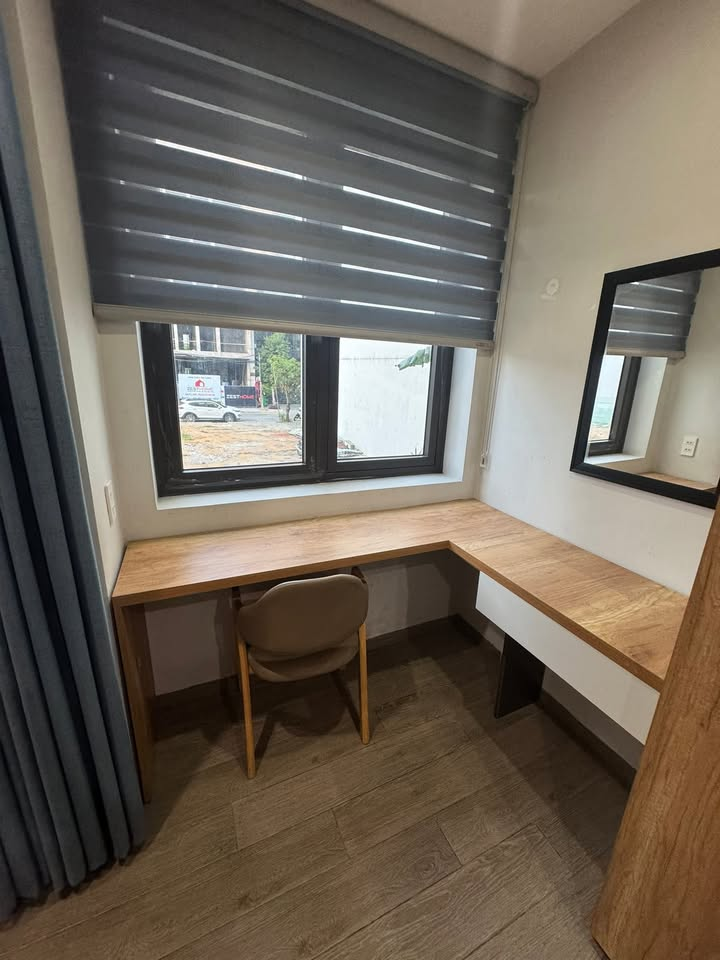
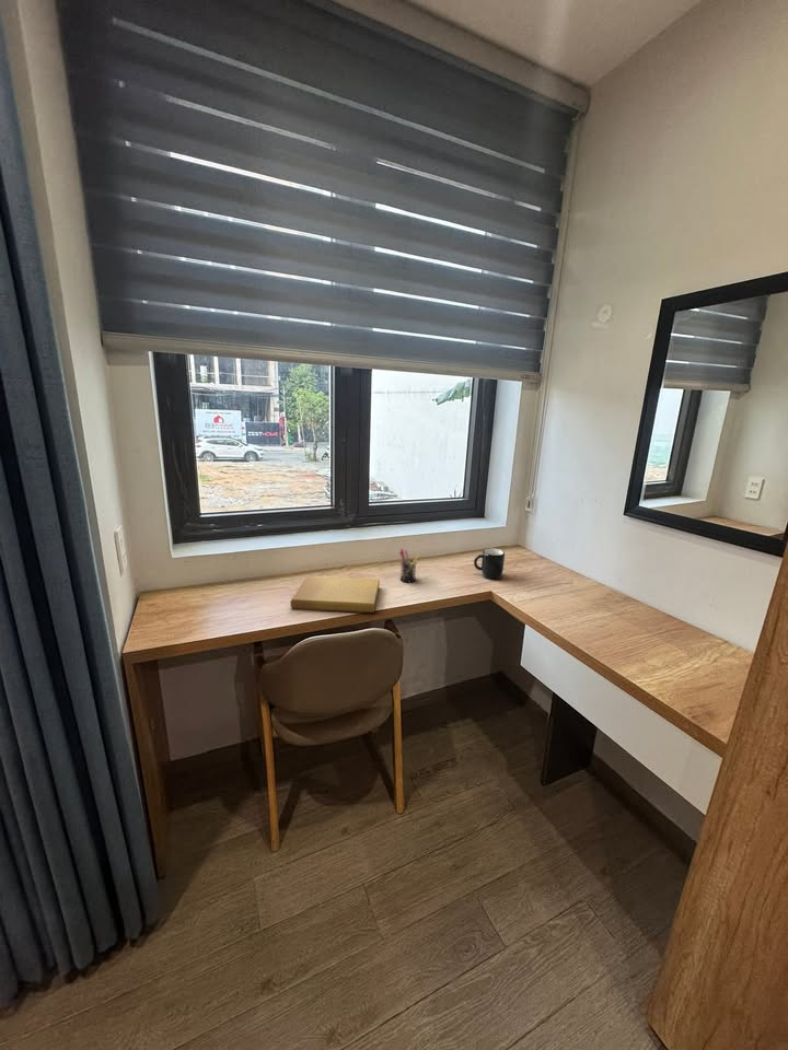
+ mug [473,547,506,581]
+ book [289,575,381,614]
+ pen holder [398,548,420,584]
